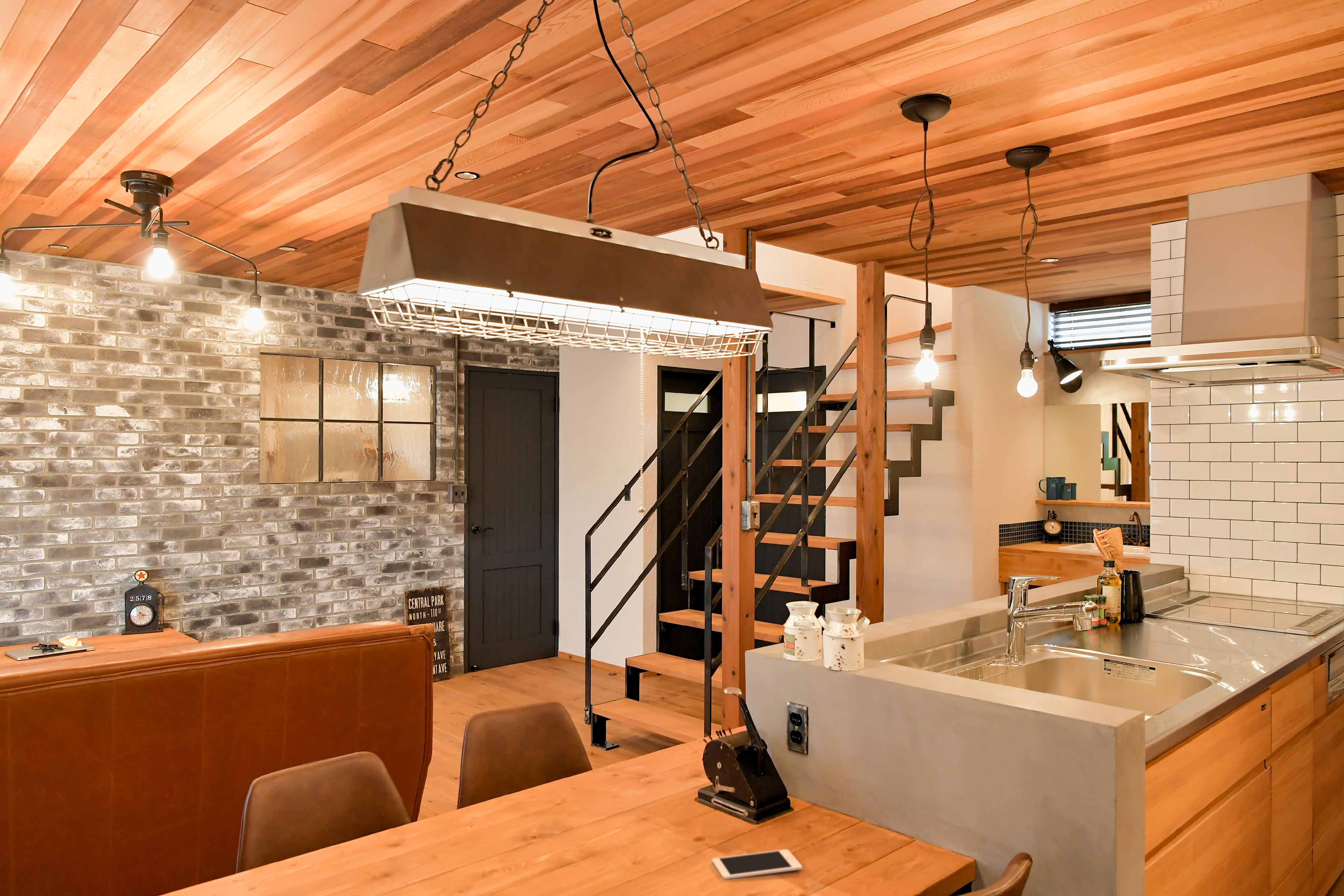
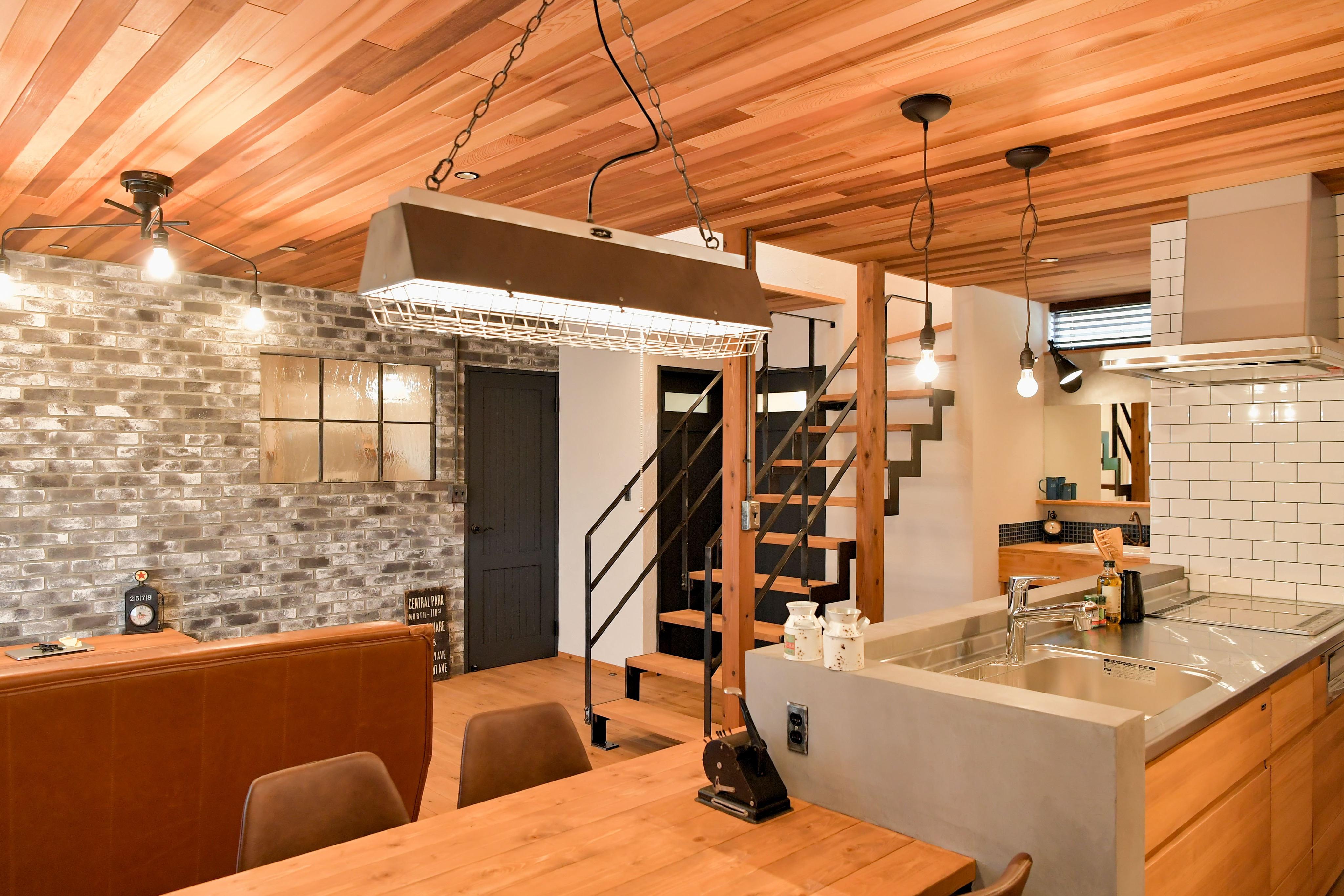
- cell phone [712,849,803,880]
